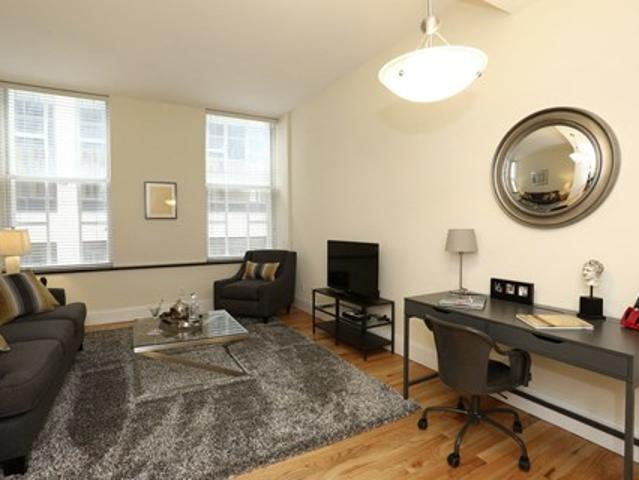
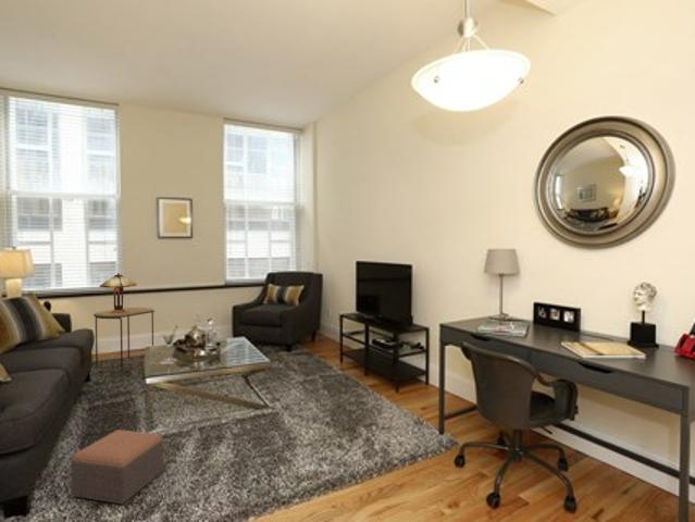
+ table lamp [99,272,138,313]
+ side table [92,307,156,371]
+ footstool [71,428,164,506]
